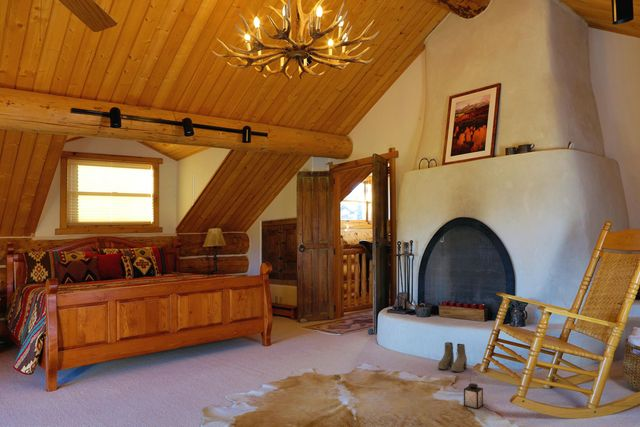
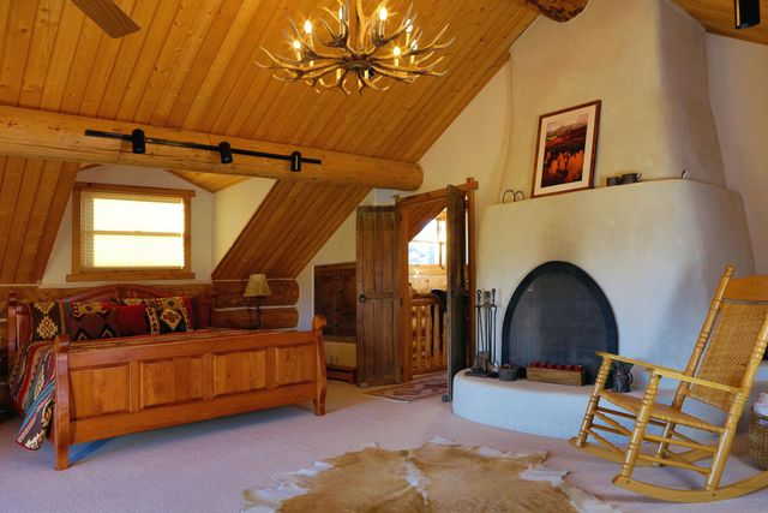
- boots [437,341,468,373]
- lantern [463,368,484,410]
